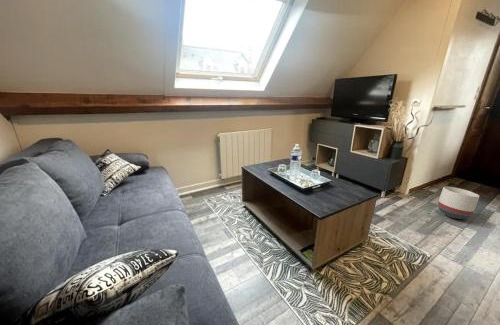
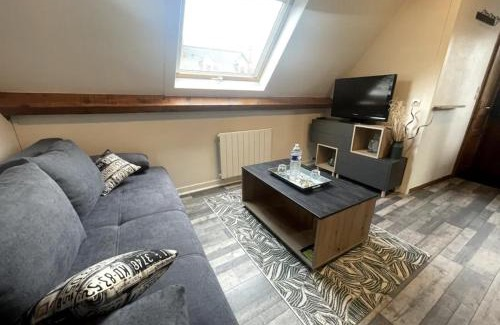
- planter [437,185,480,220]
